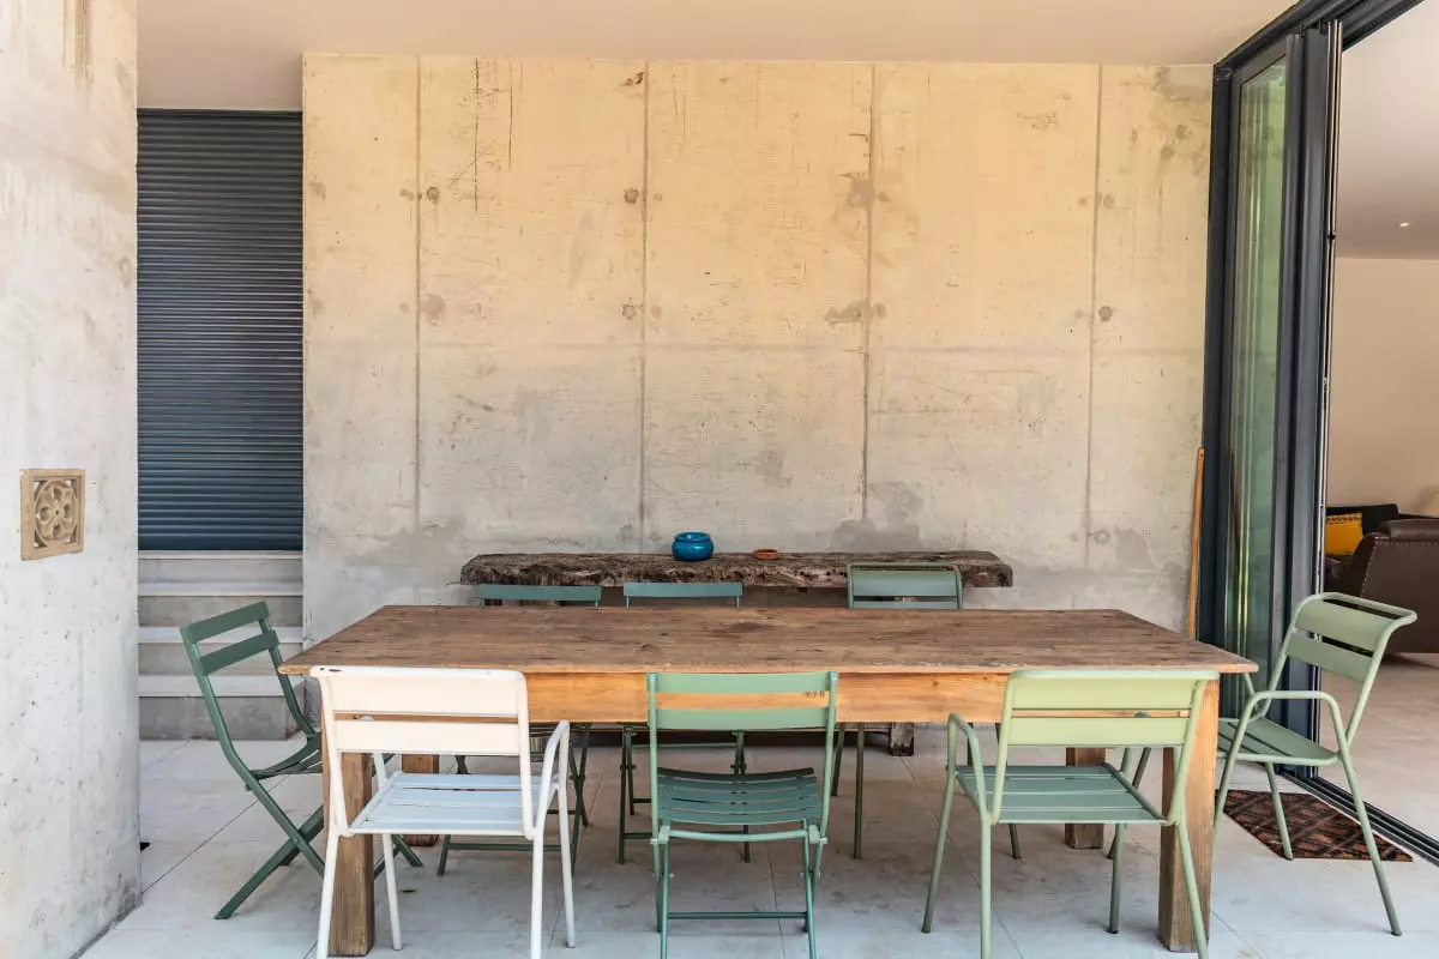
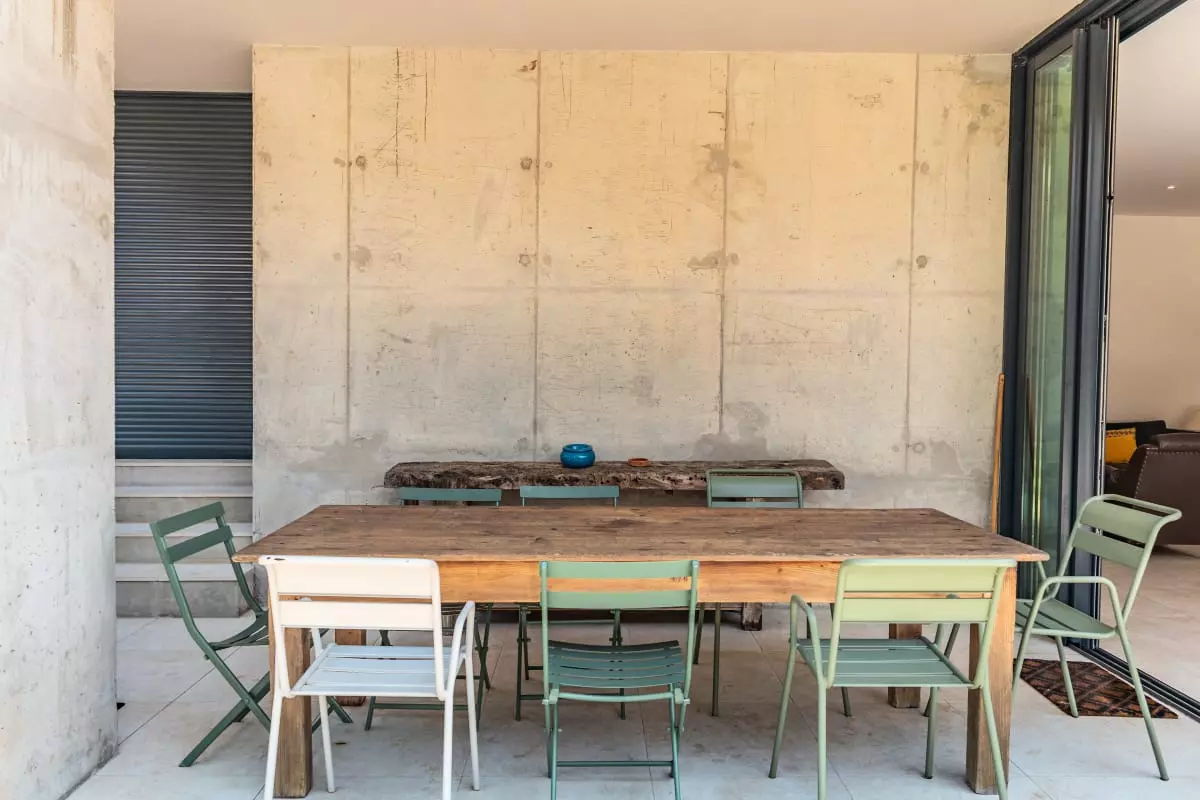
- wall ornament [18,468,88,562]
